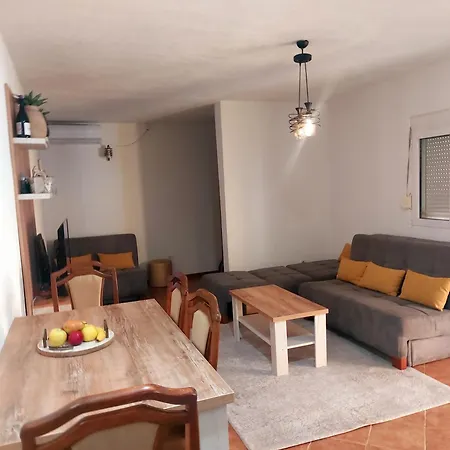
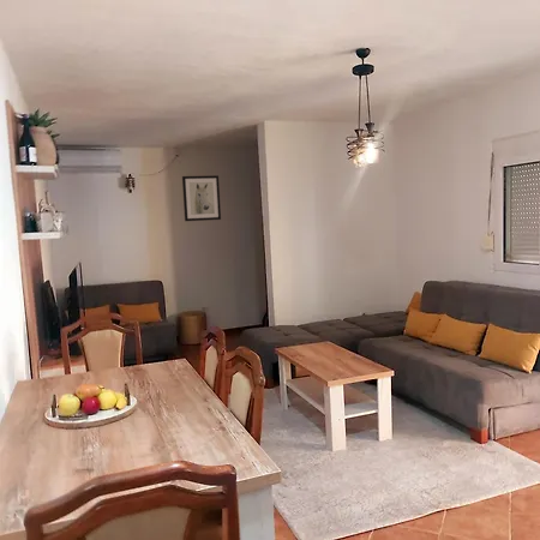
+ wall art [181,174,222,222]
